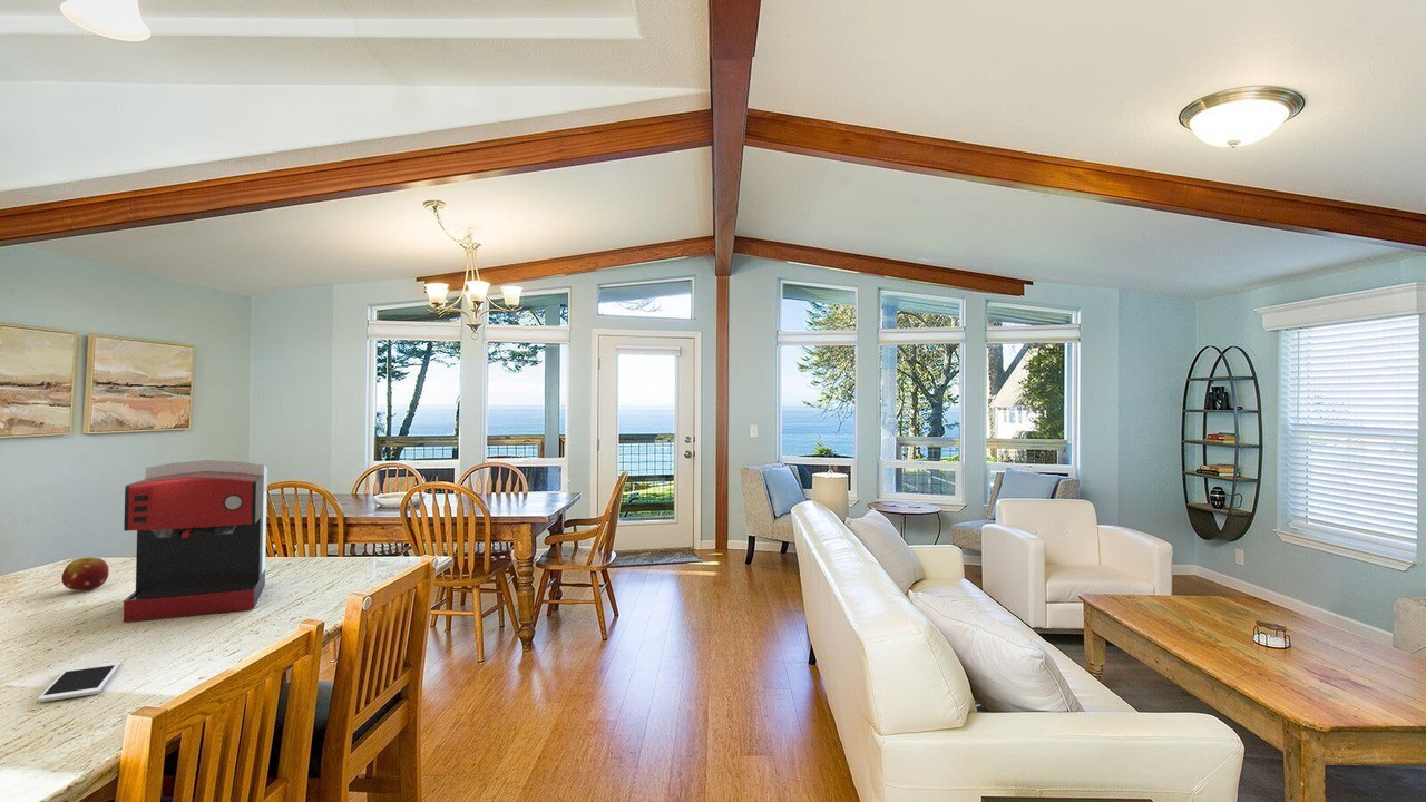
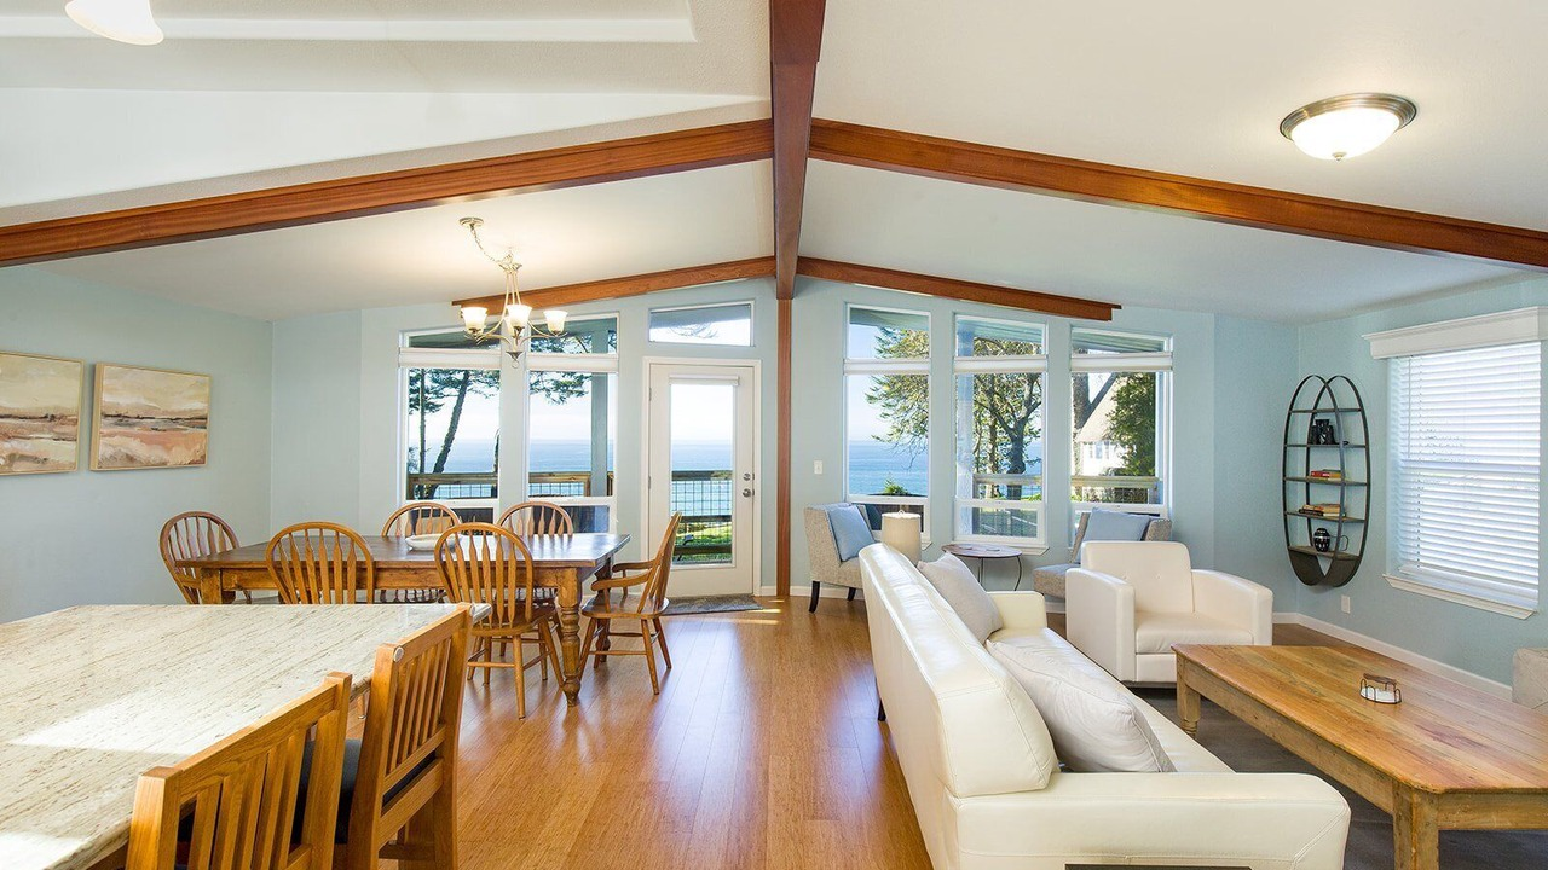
- cell phone [37,661,121,703]
- coffee maker [121,459,268,623]
- fruit [60,557,110,591]
